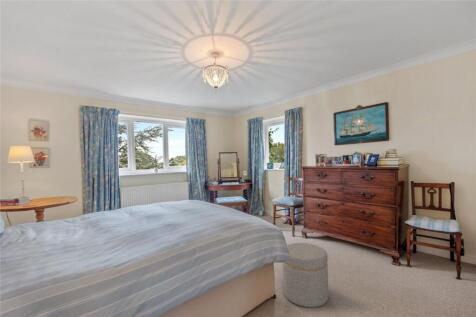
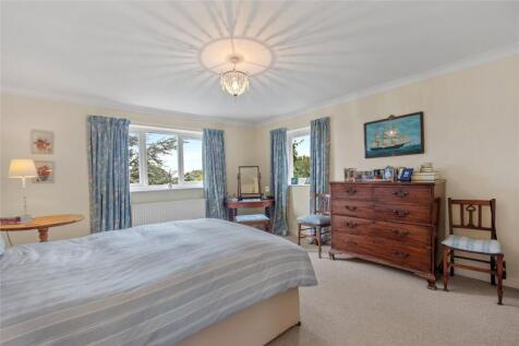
- ottoman [282,242,329,308]
